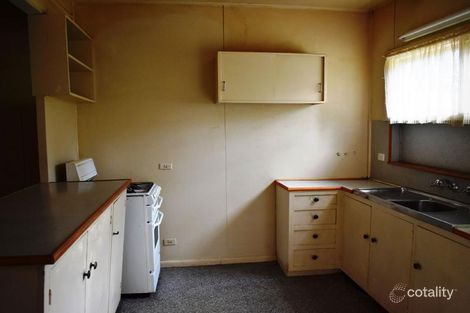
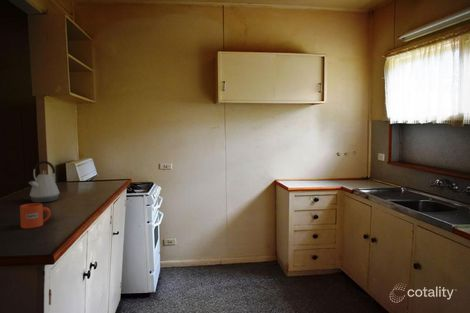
+ kettle [28,160,60,204]
+ mug [19,202,52,230]
